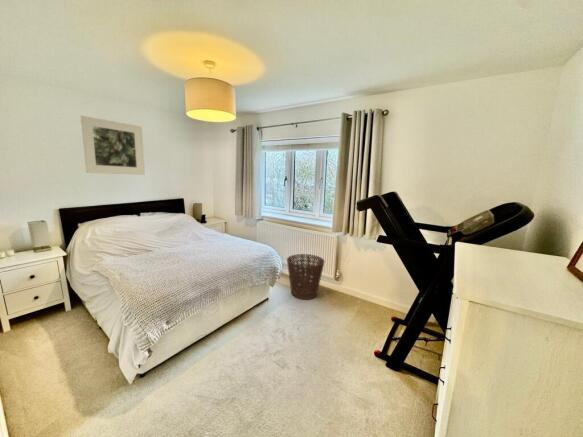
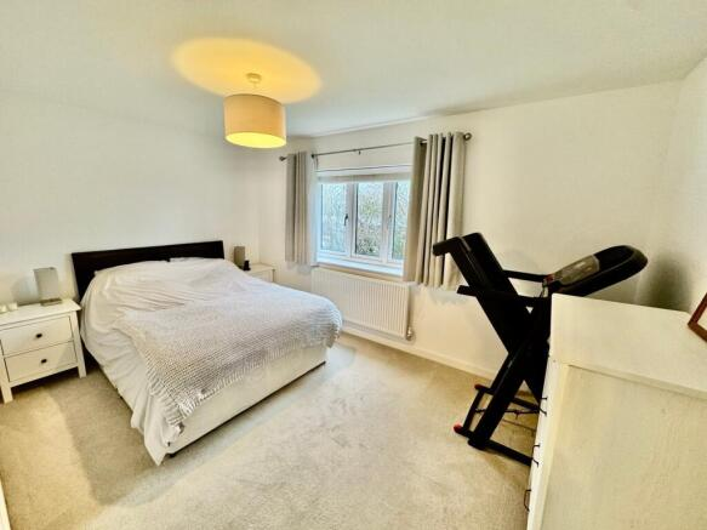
- basket [286,253,326,301]
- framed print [80,115,146,176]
